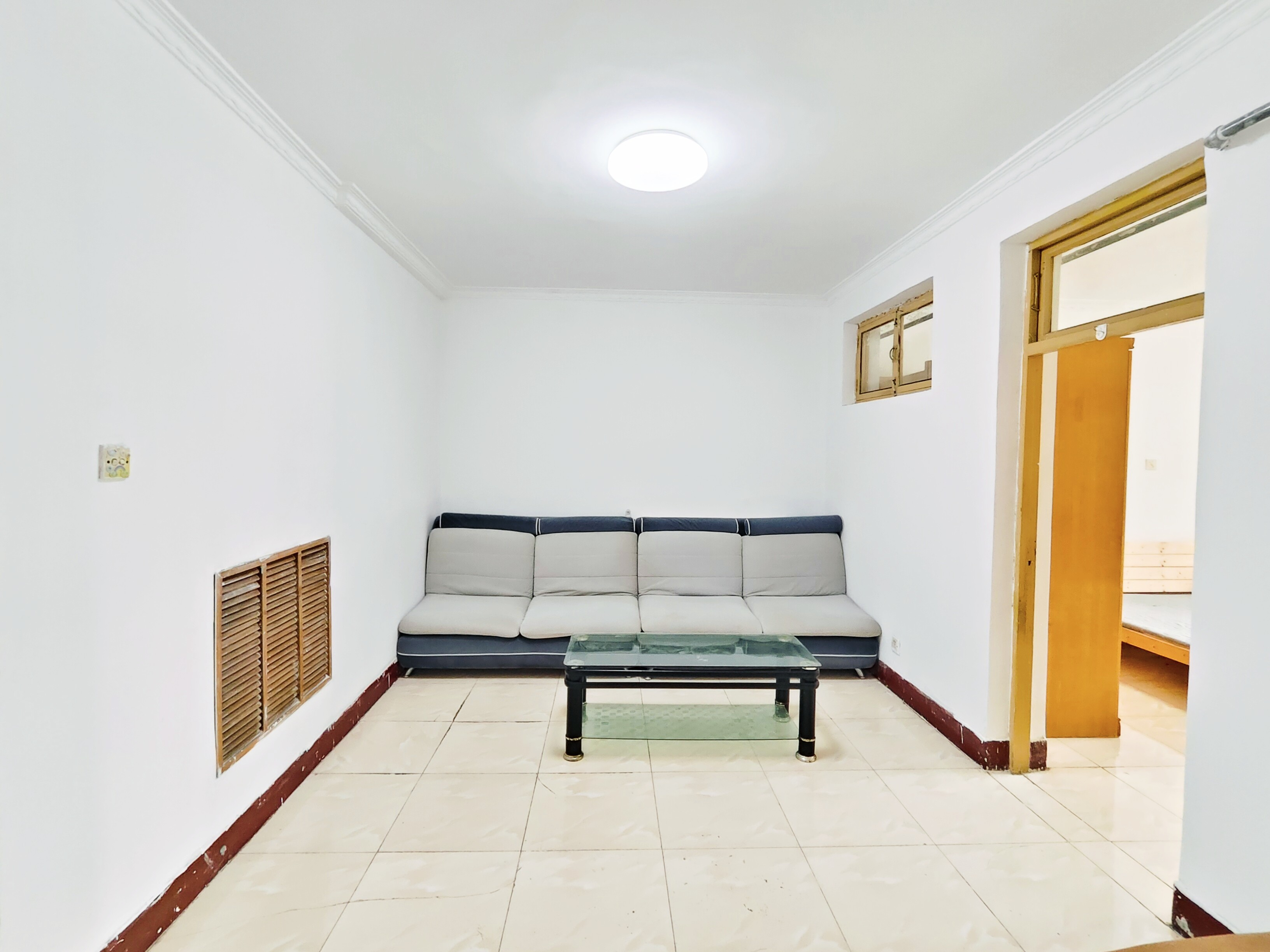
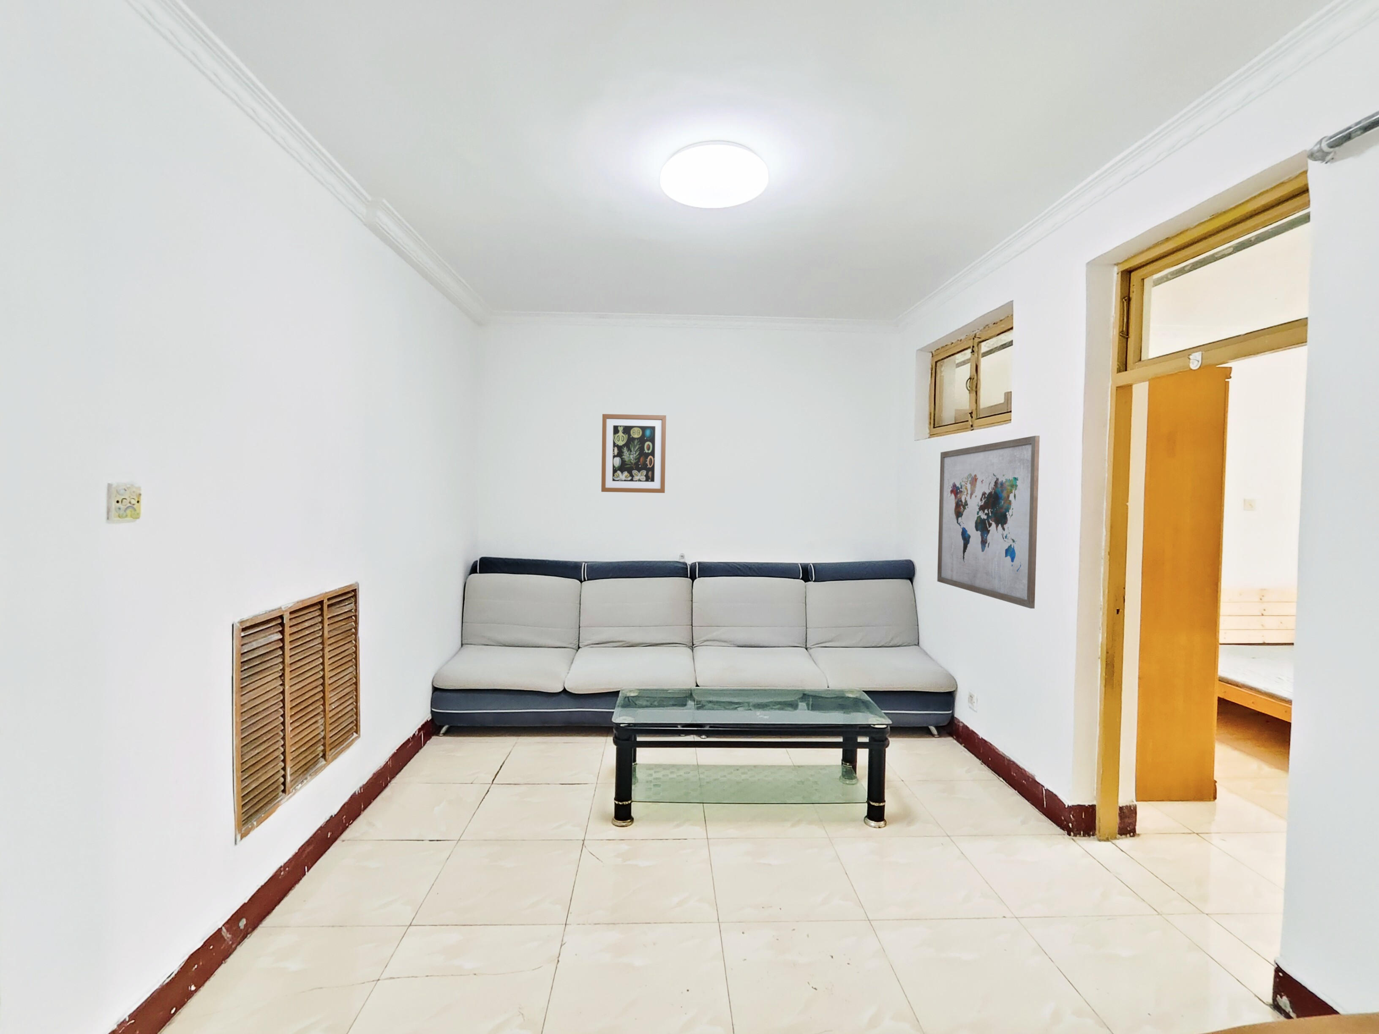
+ wall art [600,414,667,493]
+ wall art [937,436,1040,609]
